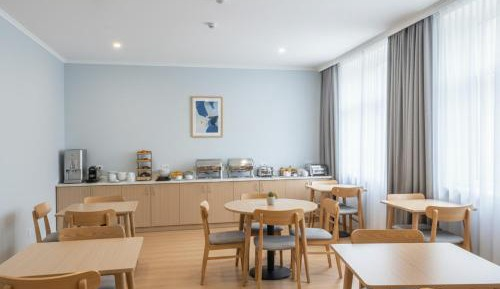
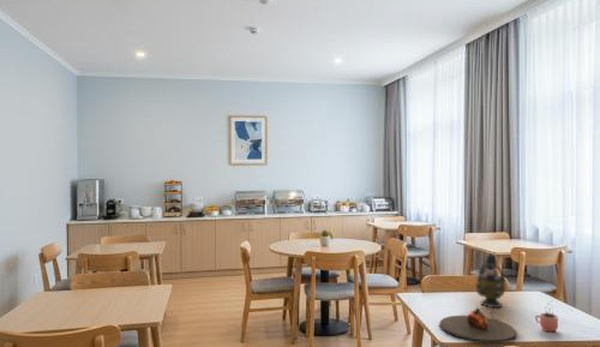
+ cocoa [534,299,559,333]
+ teapot [475,253,506,309]
+ plate [438,307,518,343]
